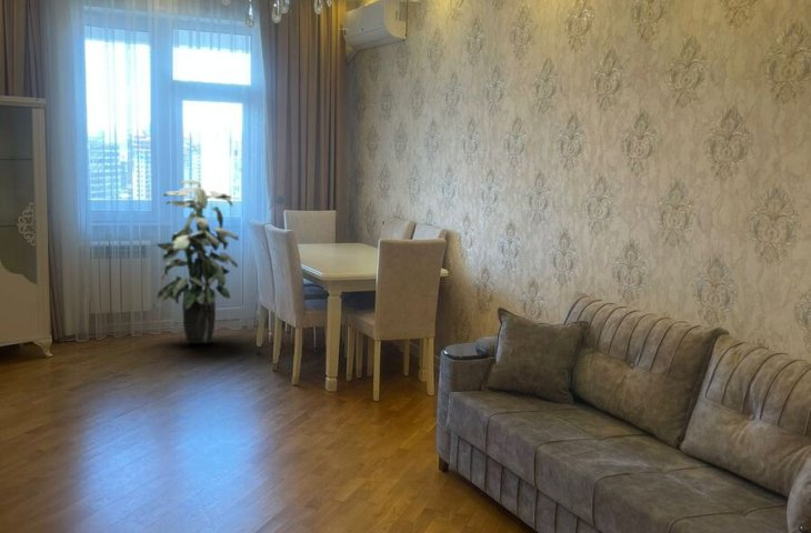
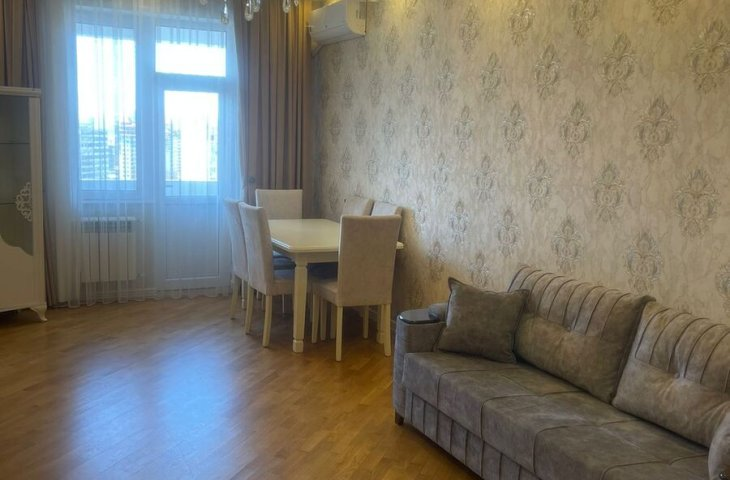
- indoor plant [154,179,240,344]
